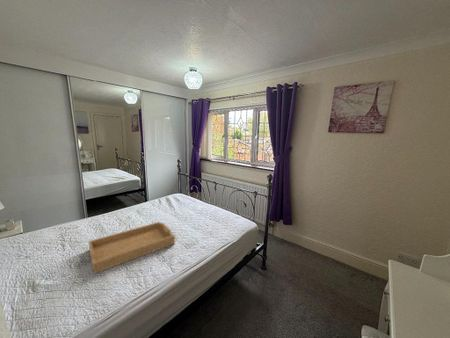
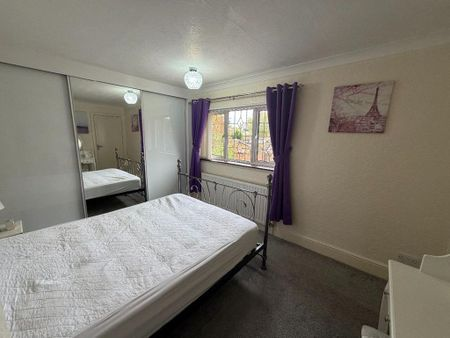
- serving tray [87,221,176,275]
